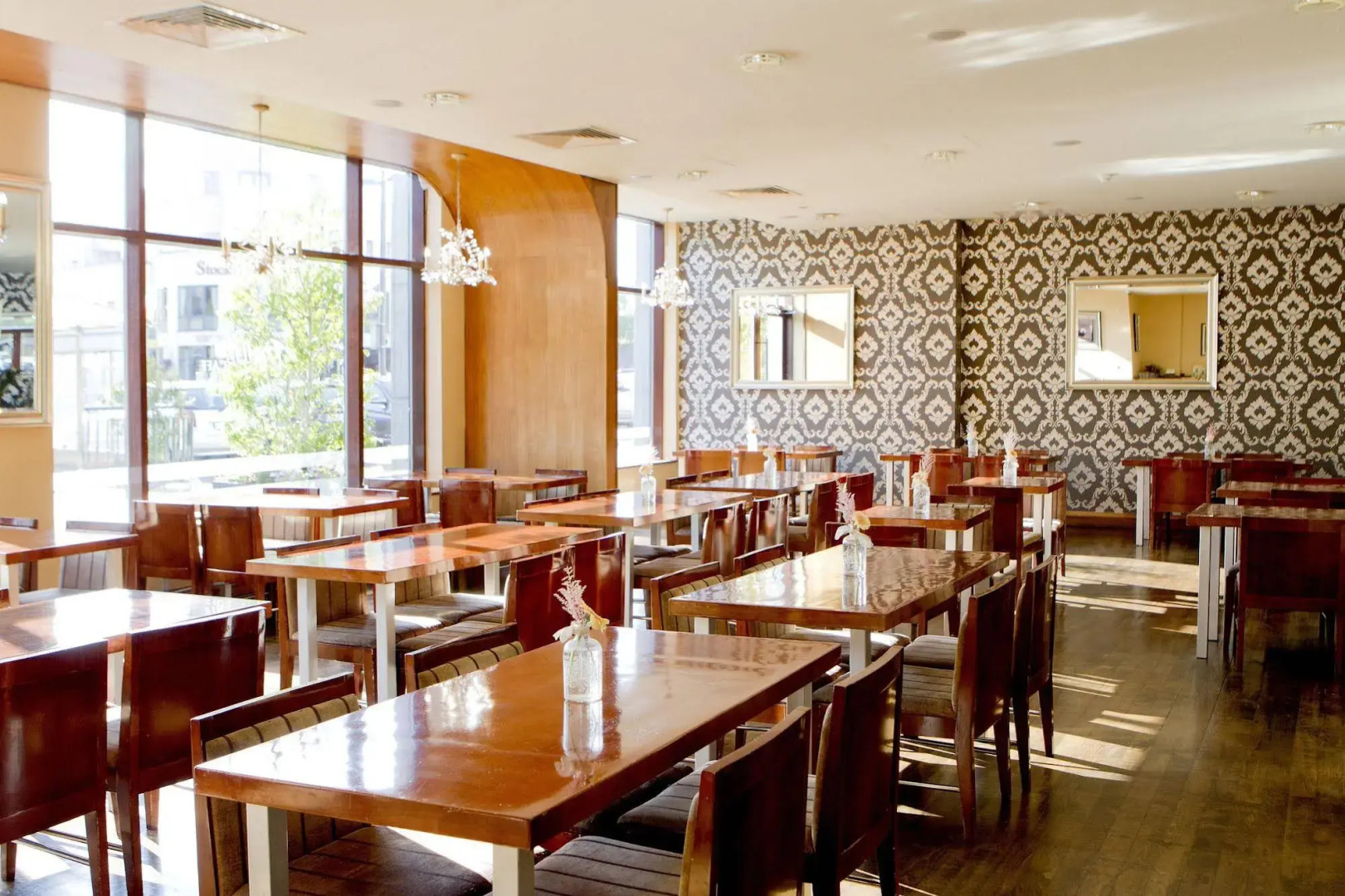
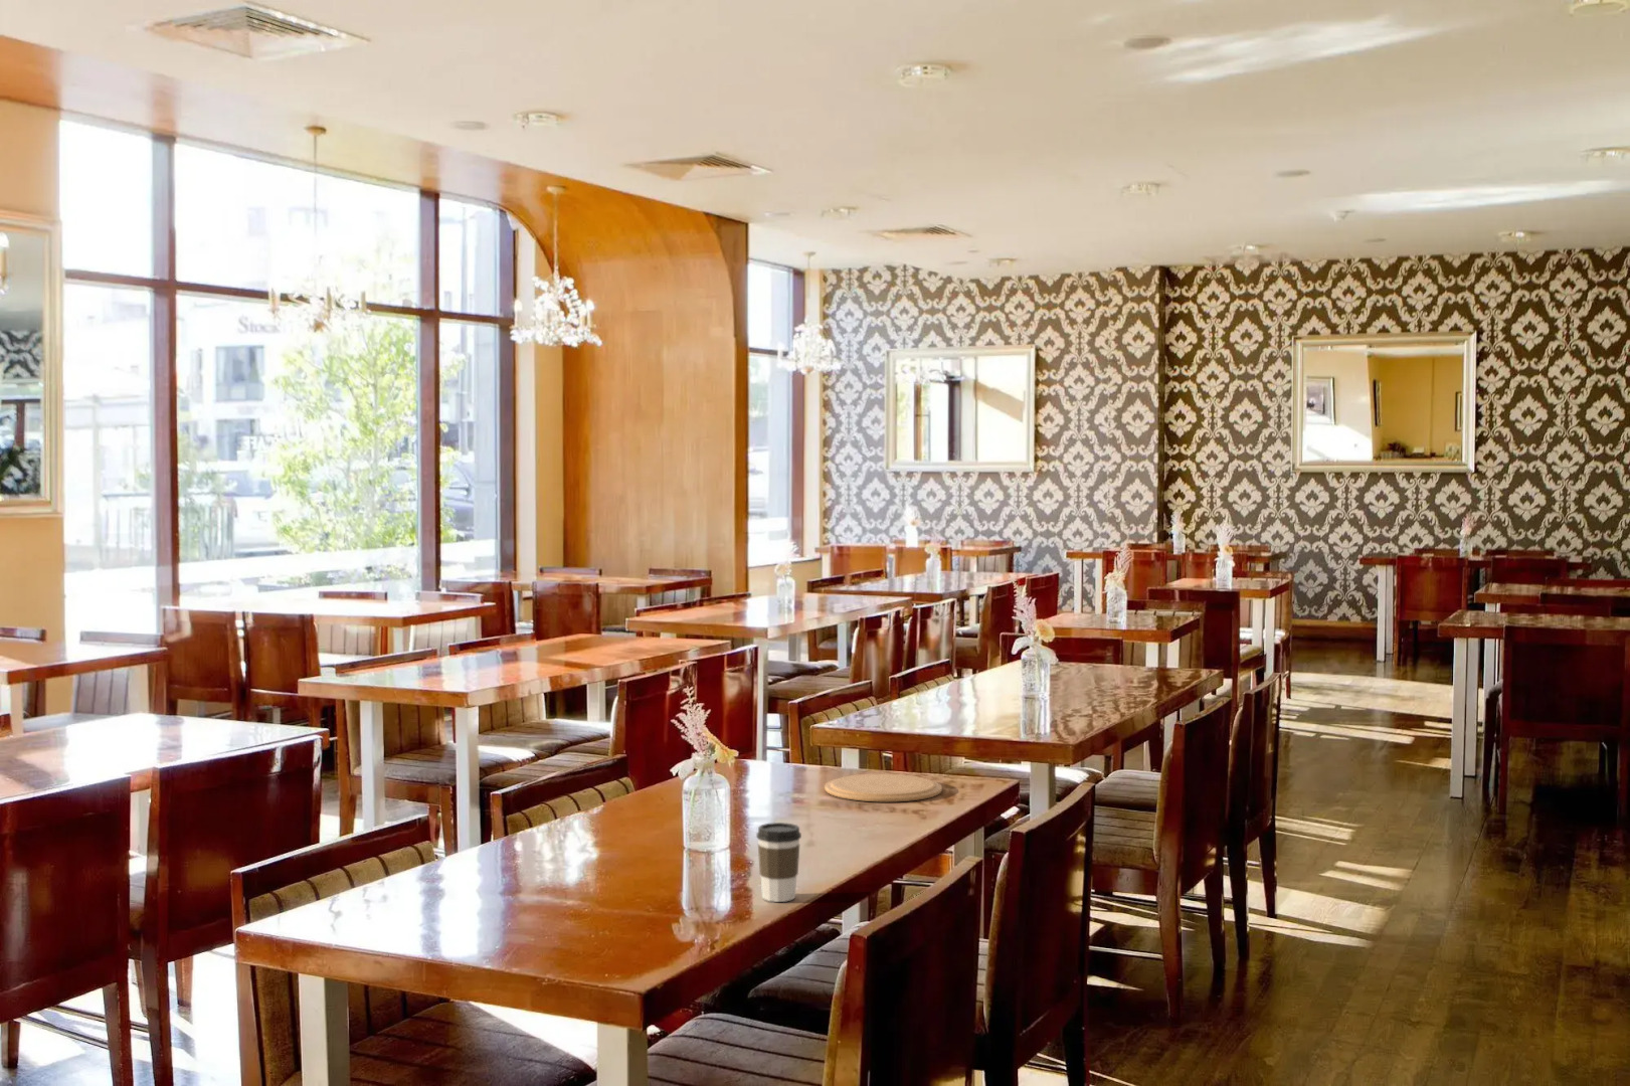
+ coffee cup [755,822,802,903]
+ plate [824,772,943,802]
